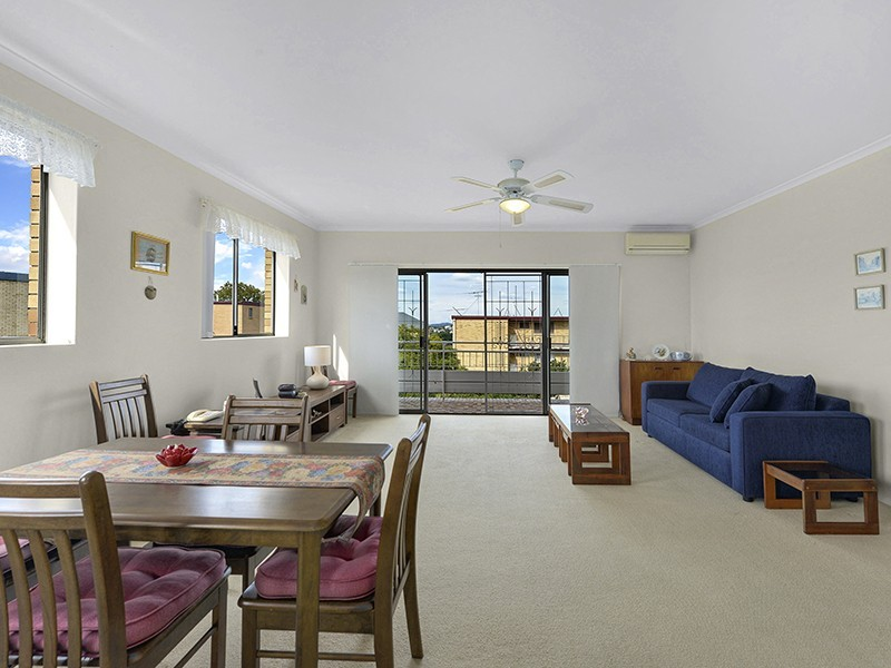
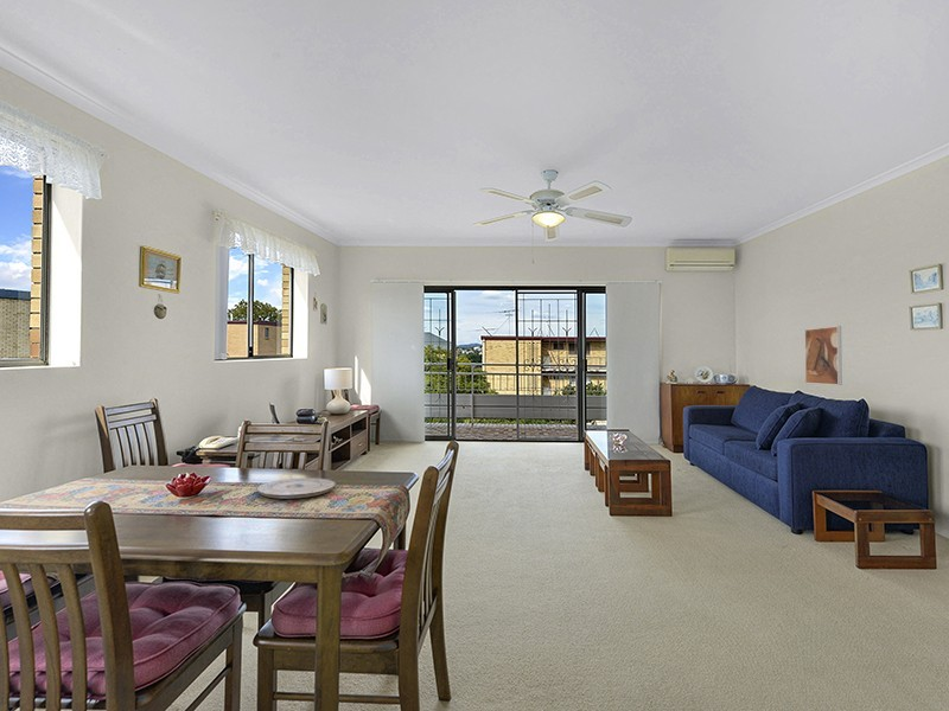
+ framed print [804,325,843,386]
+ plate [256,476,337,500]
